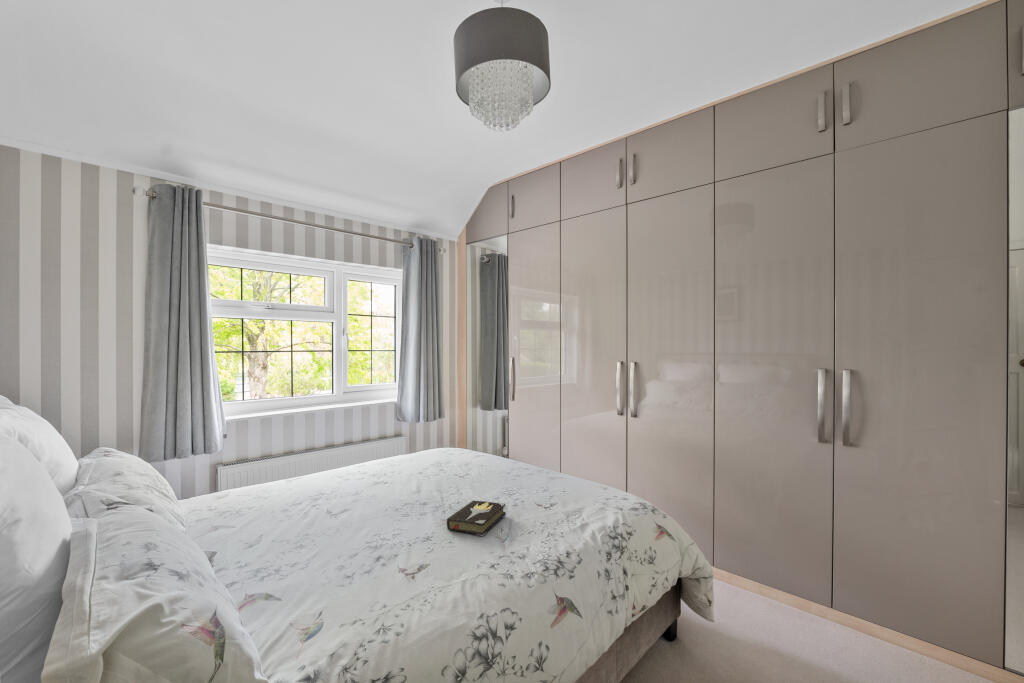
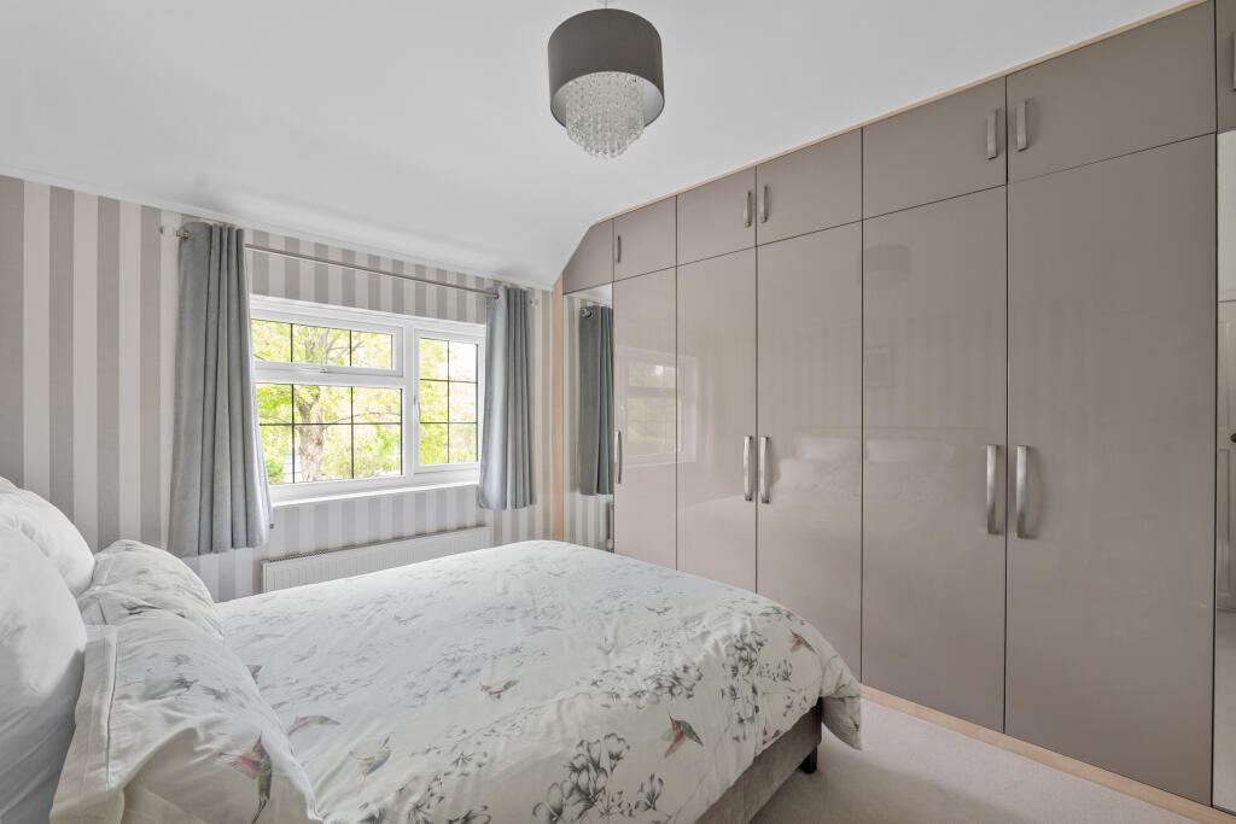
- hardback book [446,500,507,537]
